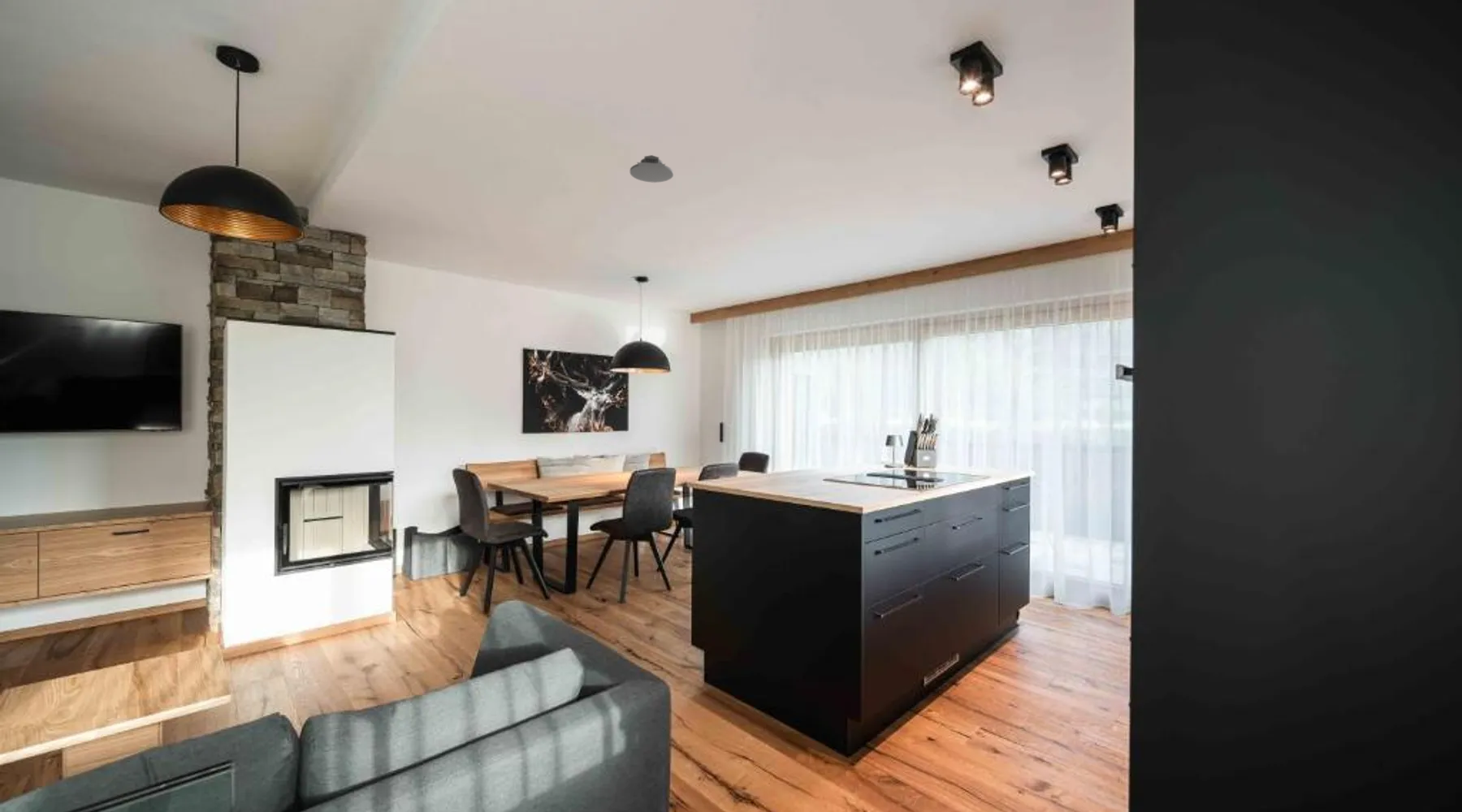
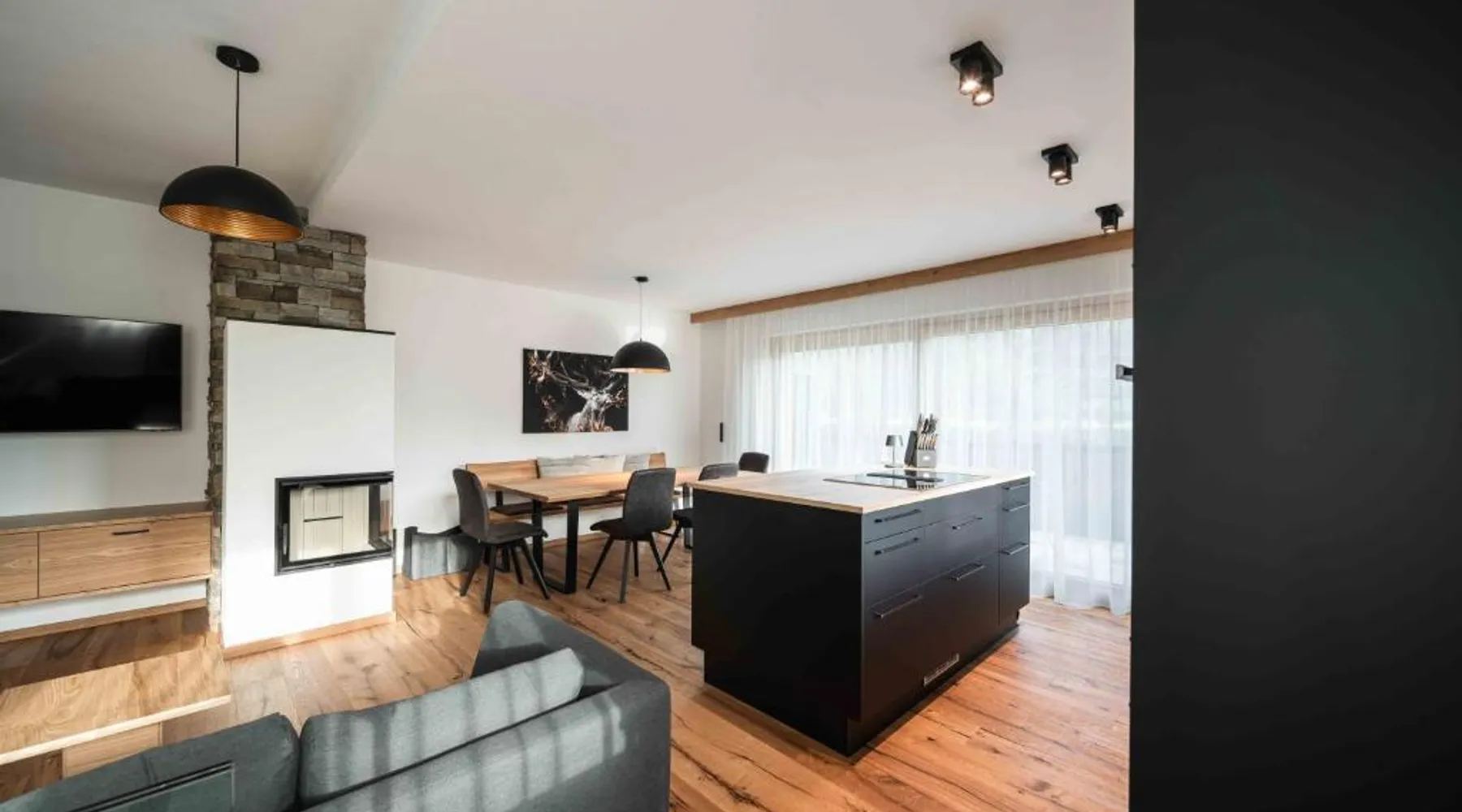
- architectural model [629,154,674,184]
